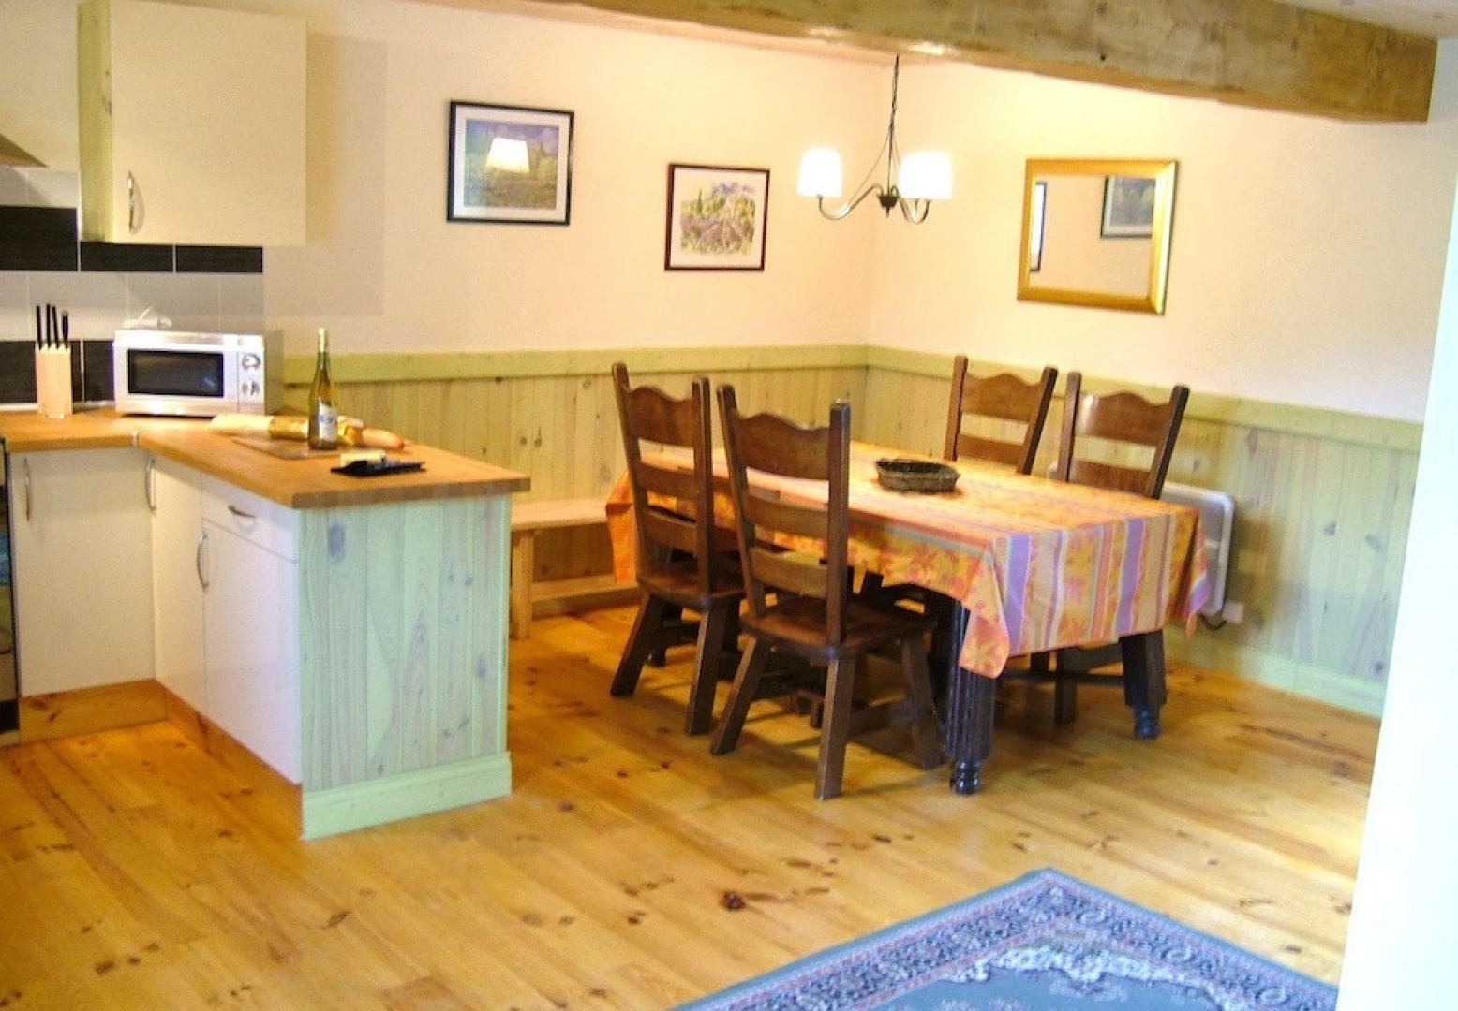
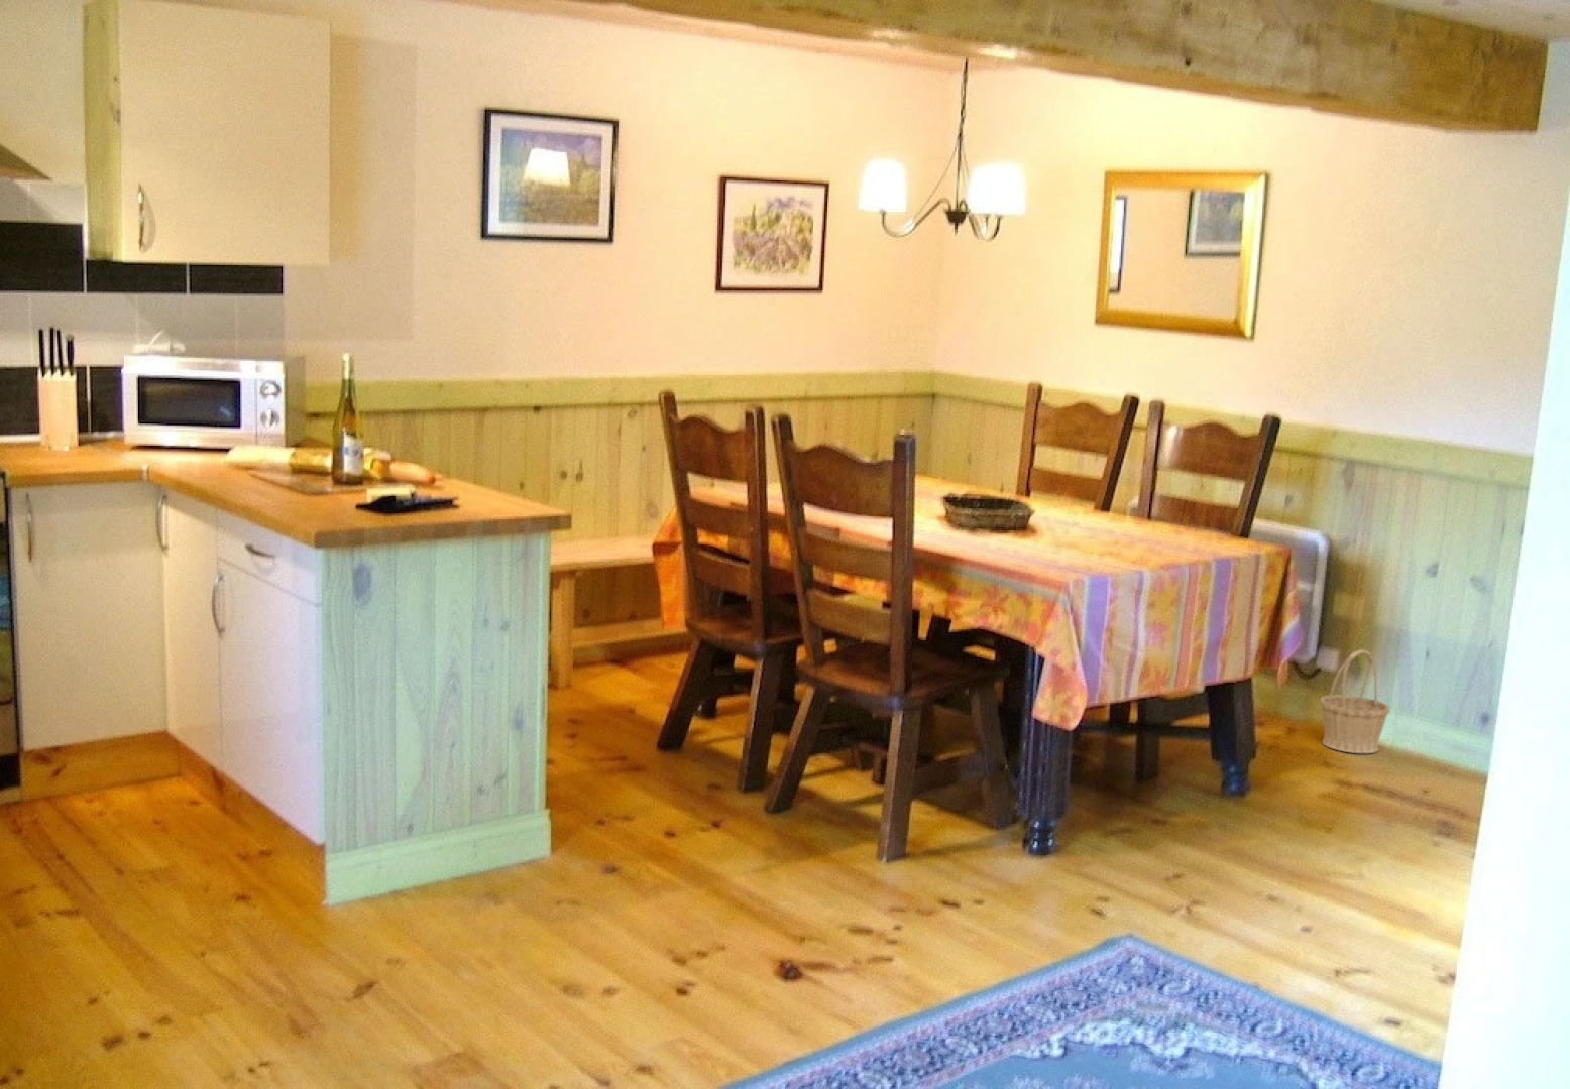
+ basket [1318,649,1391,754]
